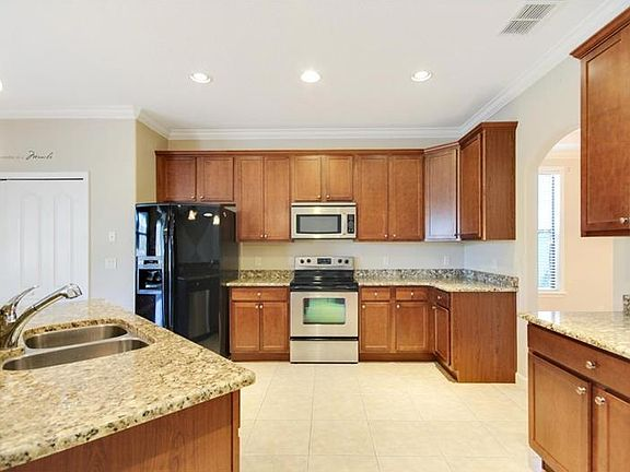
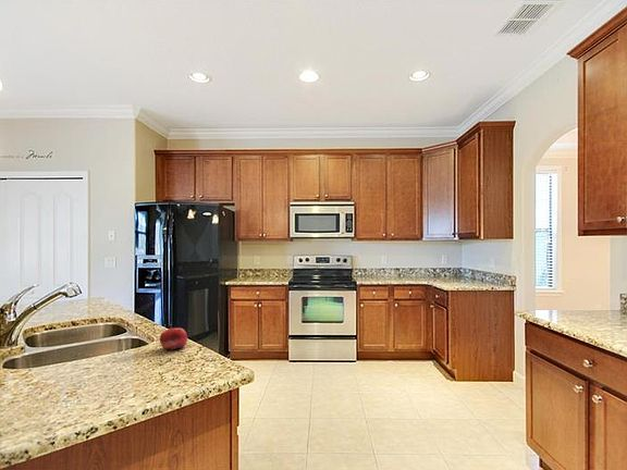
+ fruit [159,326,188,351]
